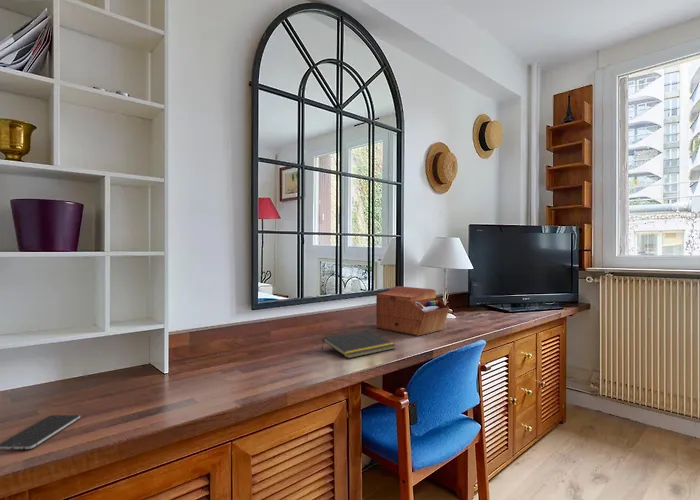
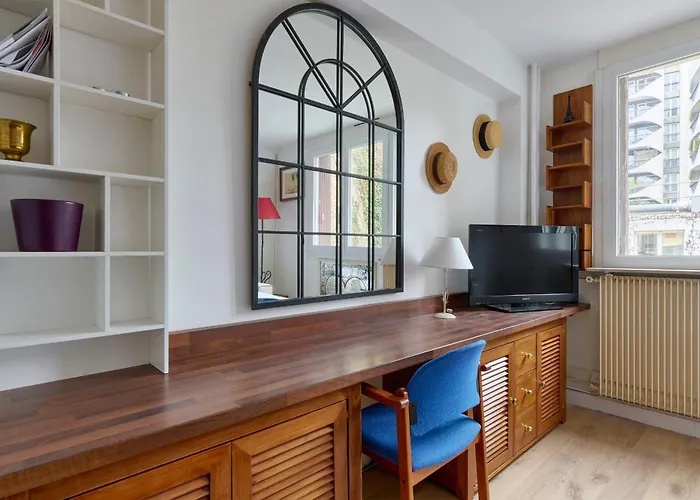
- notepad [320,329,397,359]
- smartphone [0,414,81,450]
- sewing box [375,285,450,337]
